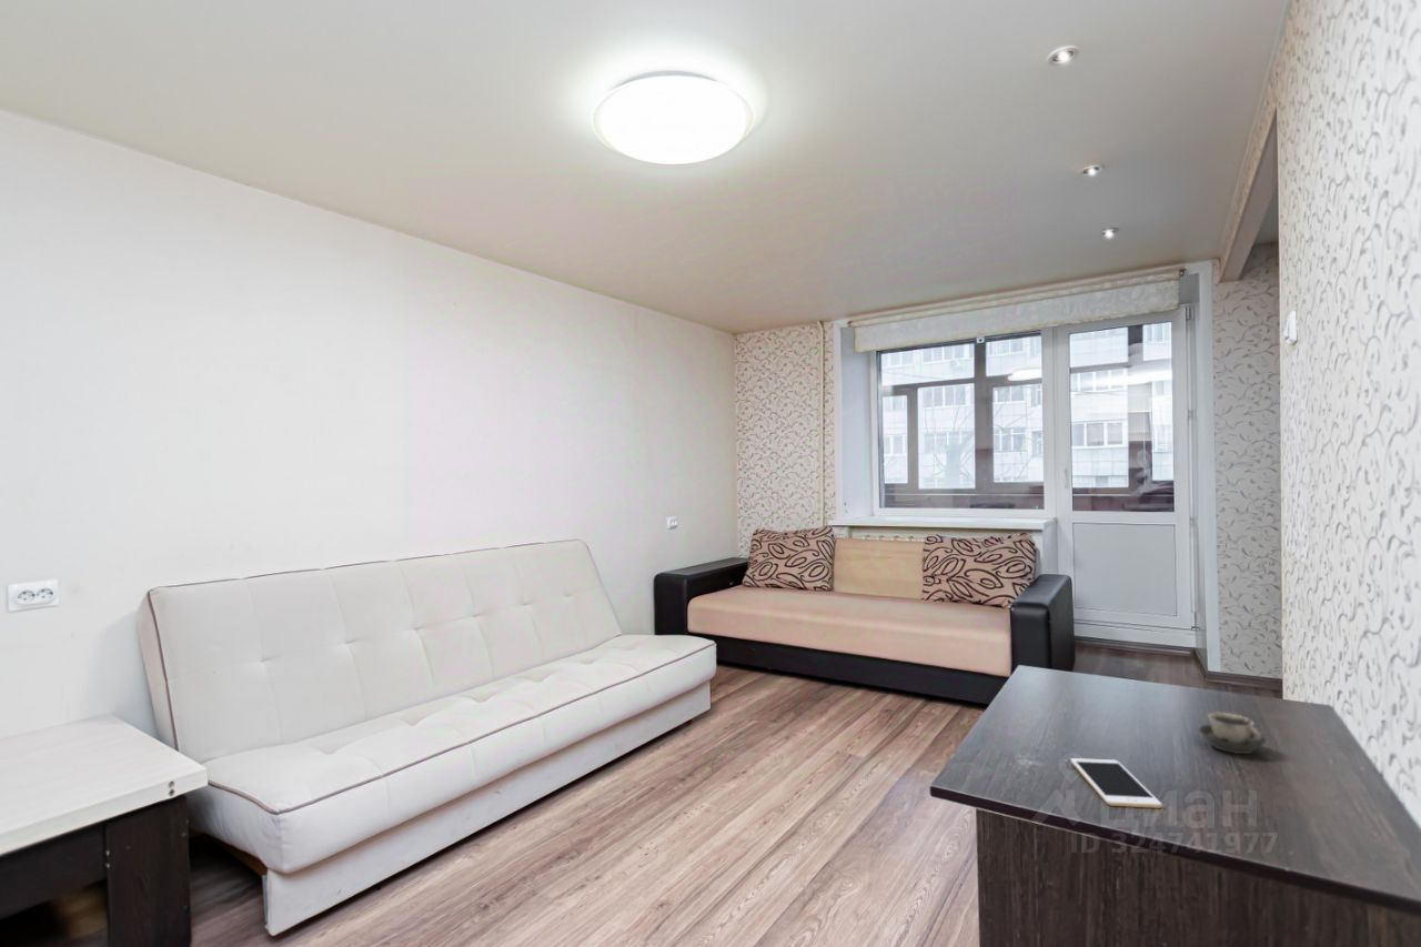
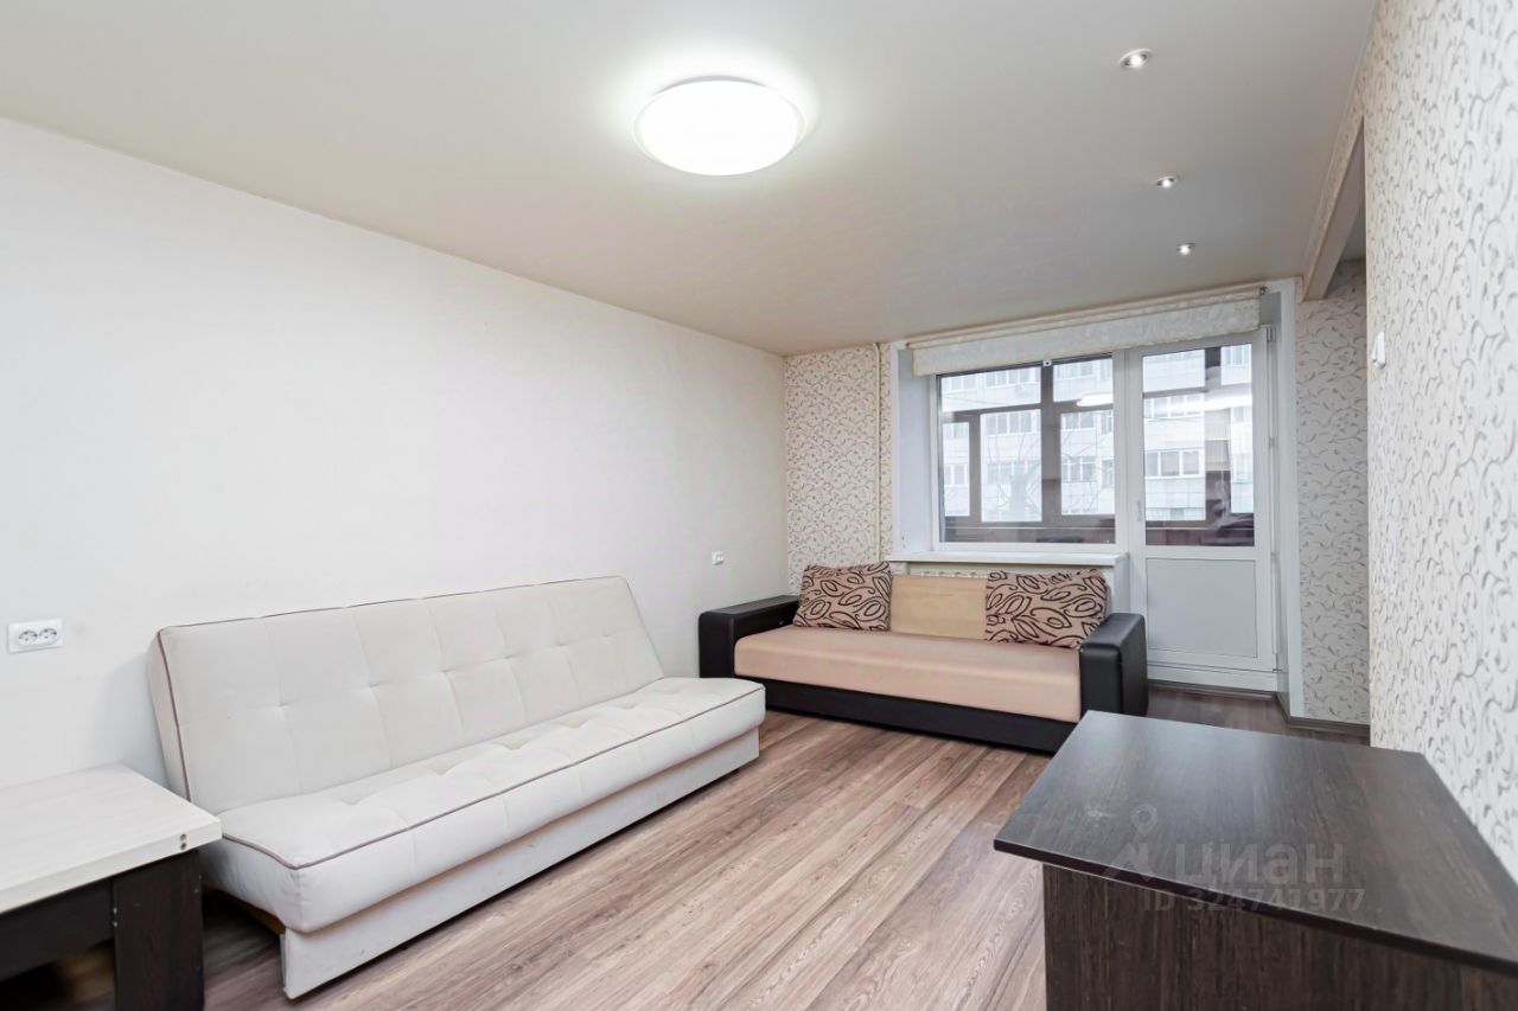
- cell phone [1069,757,1163,809]
- cup [1198,712,1268,755]
